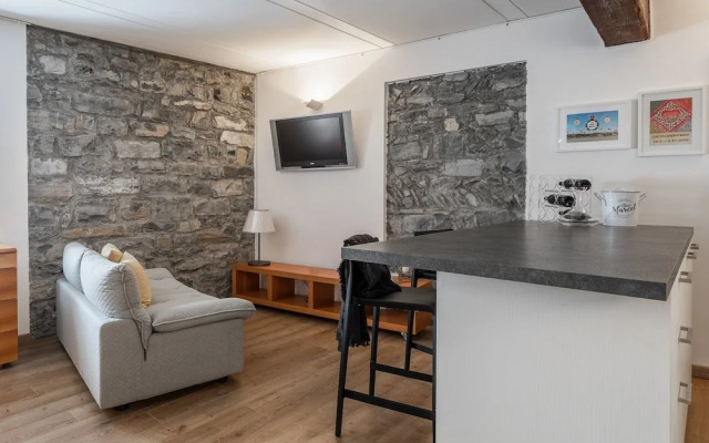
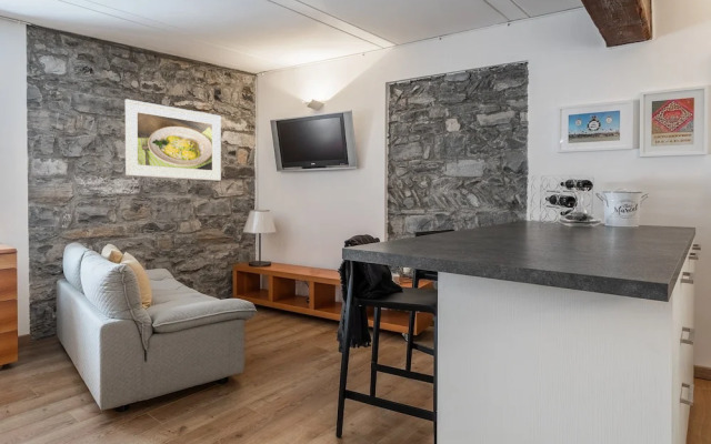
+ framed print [124,98,222,182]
